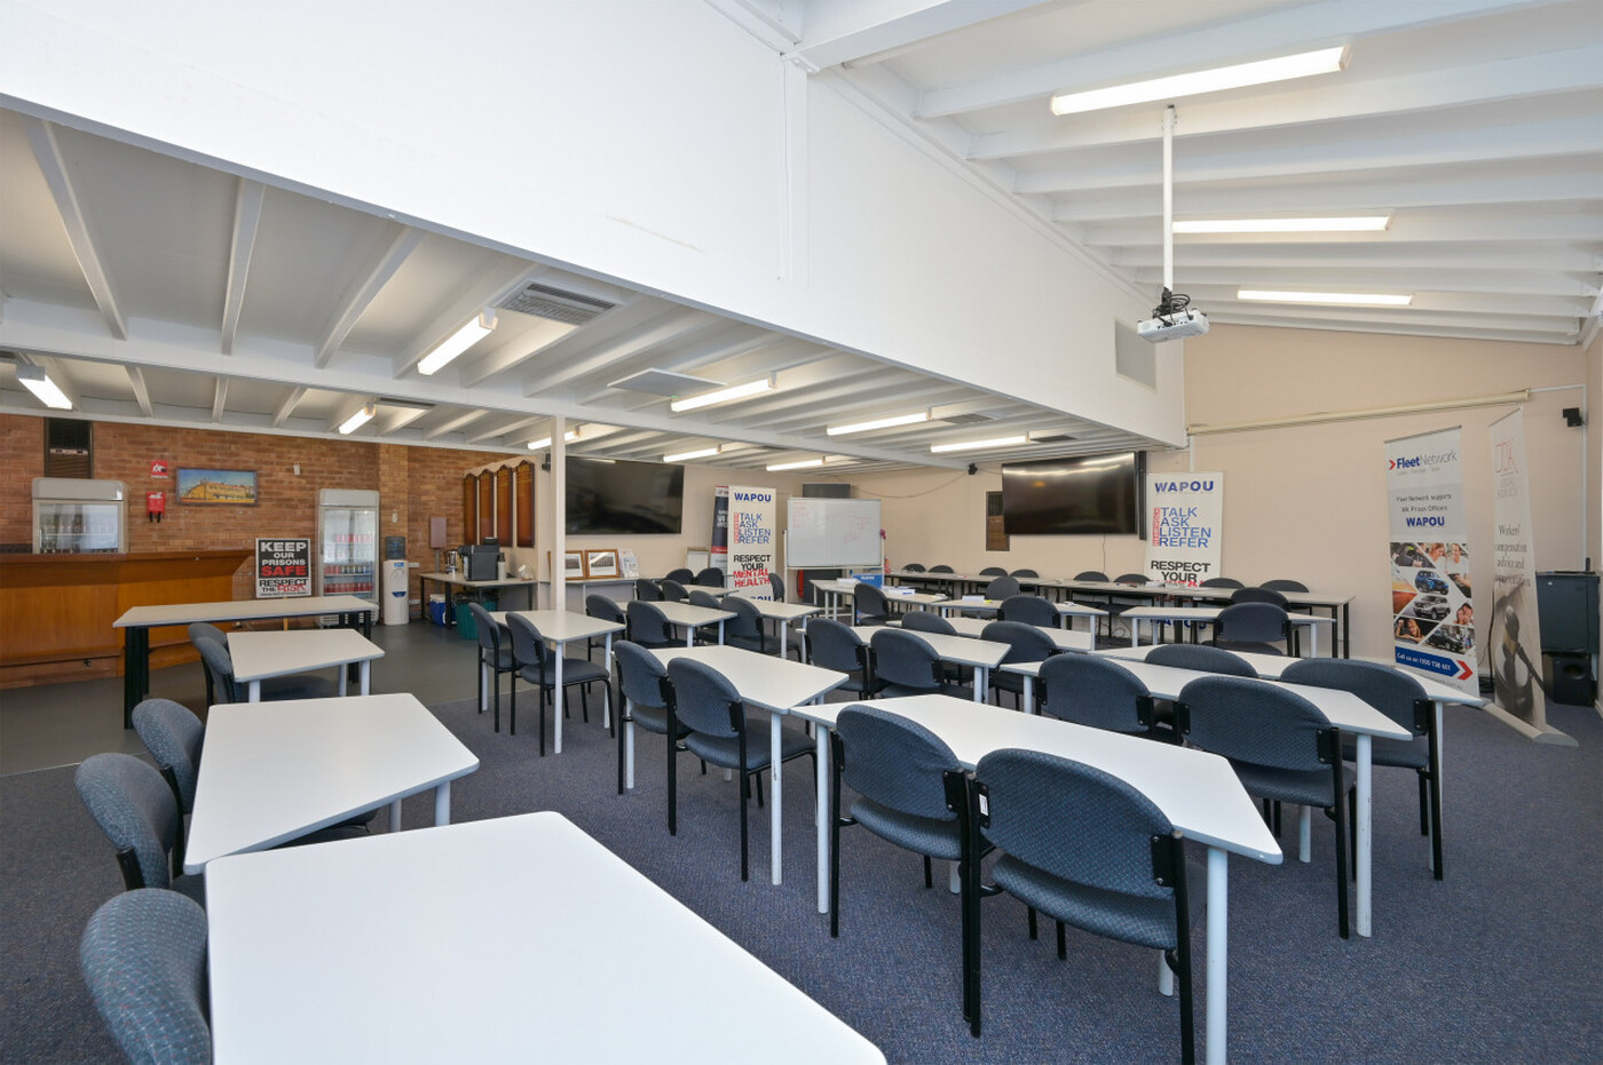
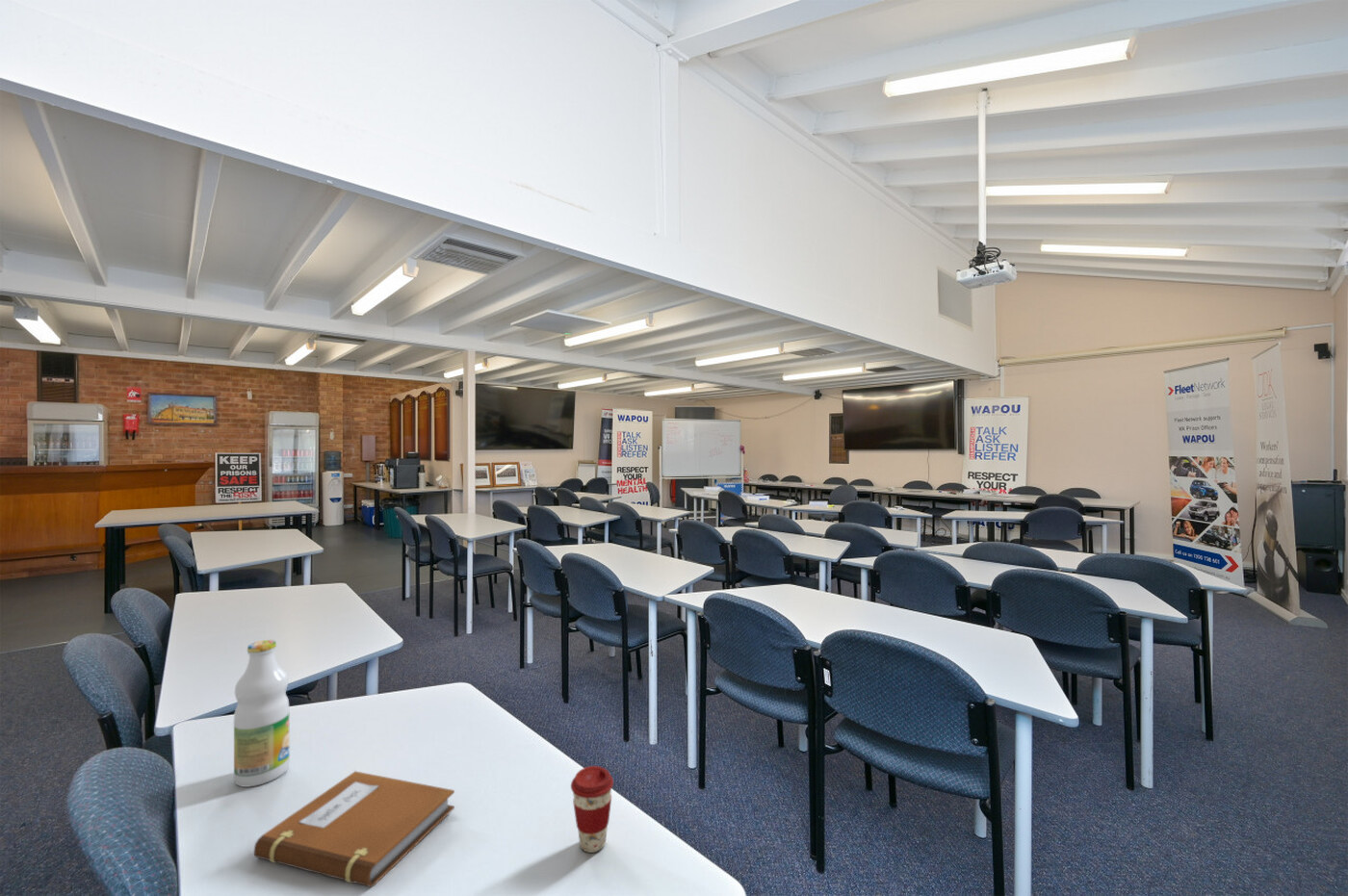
+ bottle [233,639,291,788]
+ coffee cup [570,765,614,854]
+ notebook [253,770,455,888]
